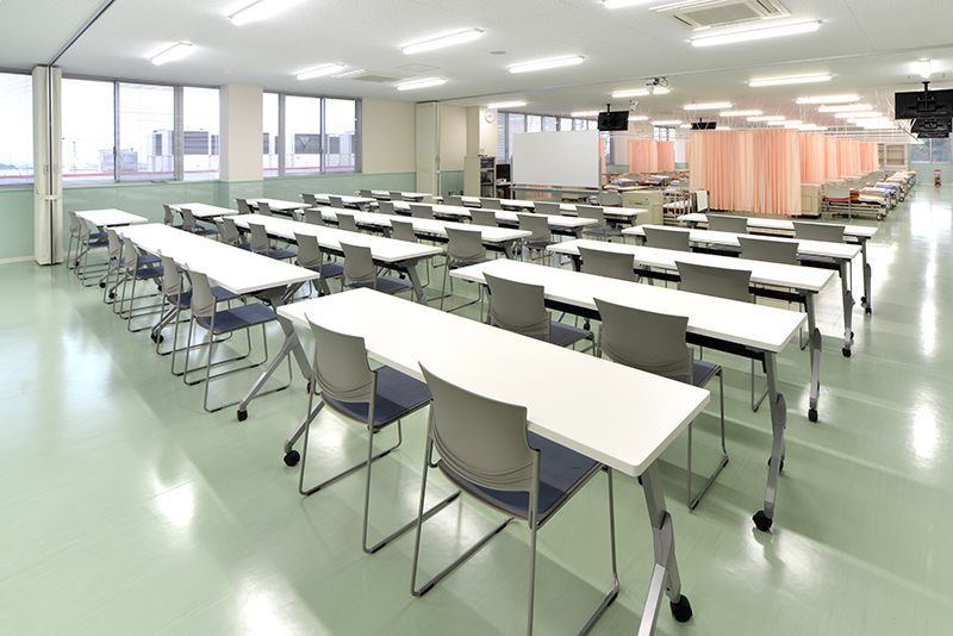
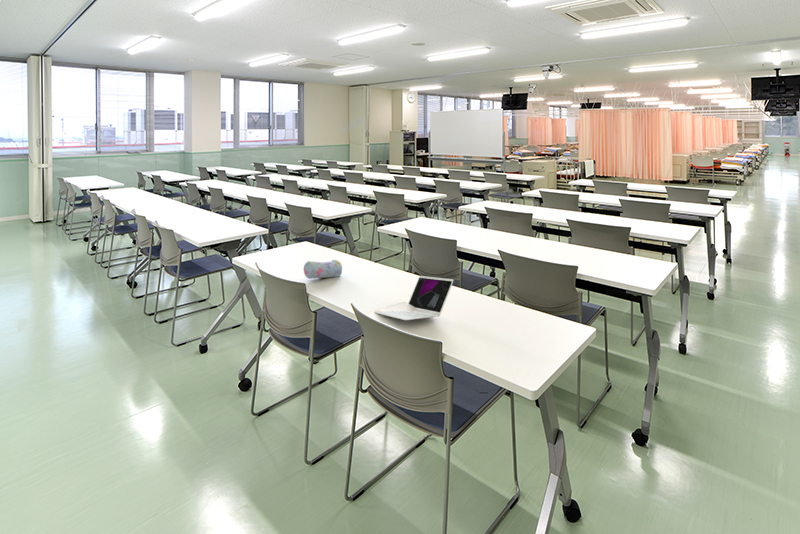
+ pencil case [303,259,343,280]
+ laptop [373,275,454,321]
